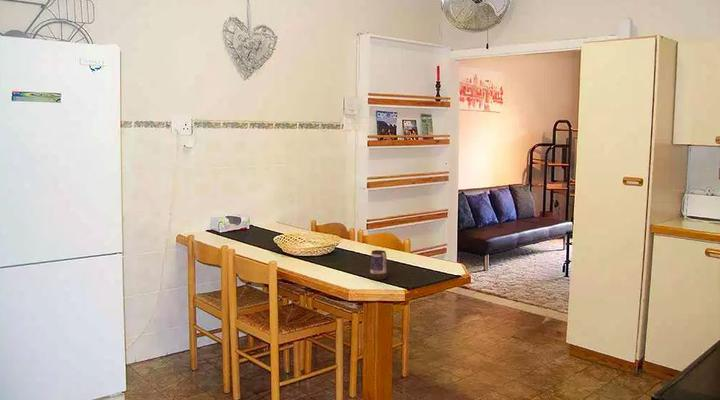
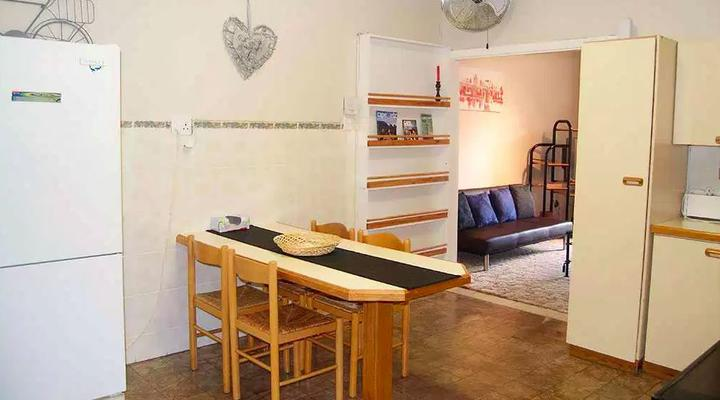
- mug [369,249,388,281]
